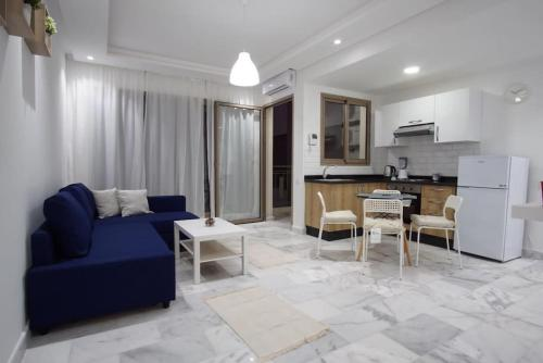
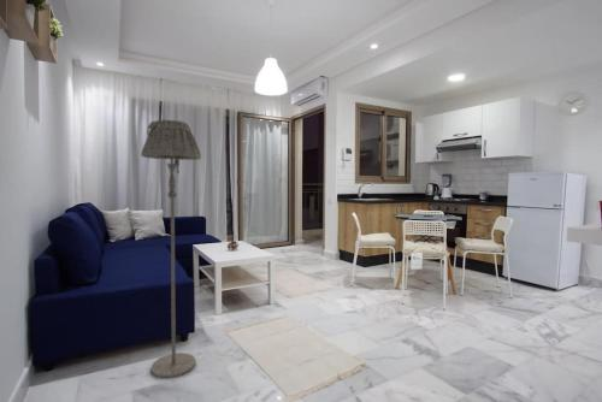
+ floor lamp [140,119,202,379]
